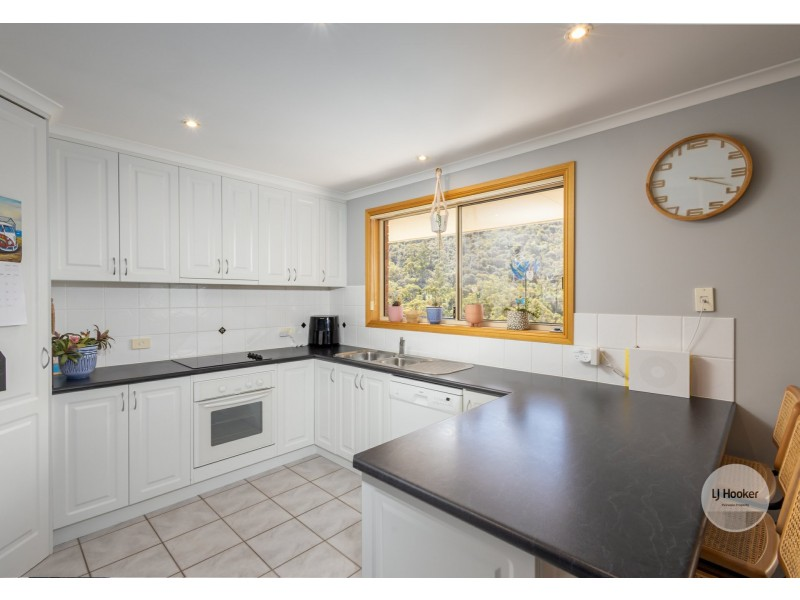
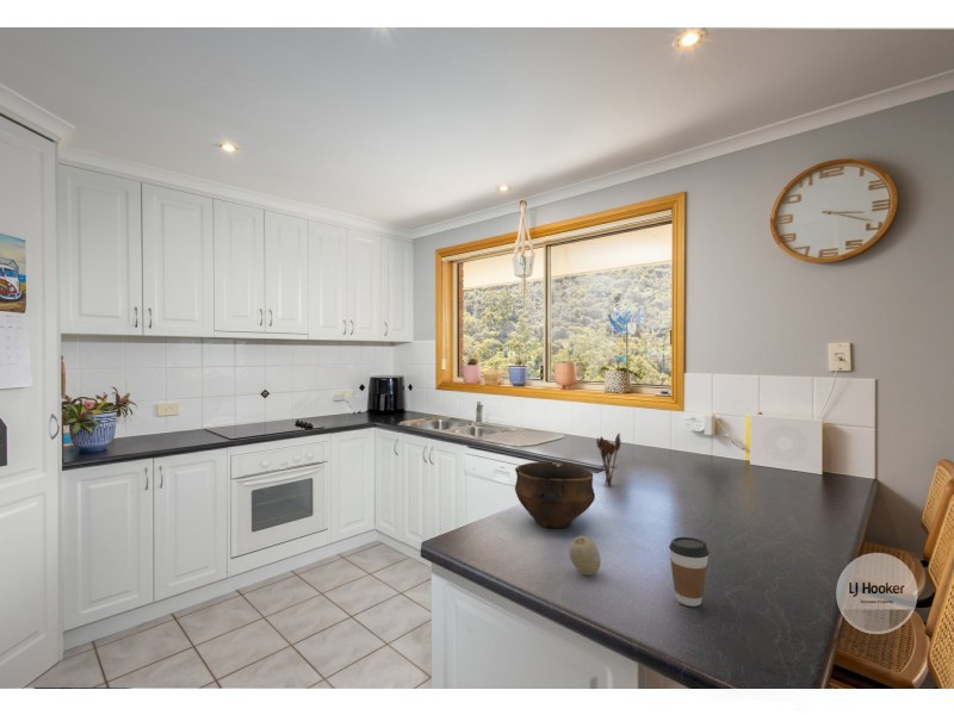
+ fruit [568,535,602,577]
+ coffee cup [668,536,711,608]
+ bowl [514,461,596,529]
+ utensil holder [595,433,621,487]
